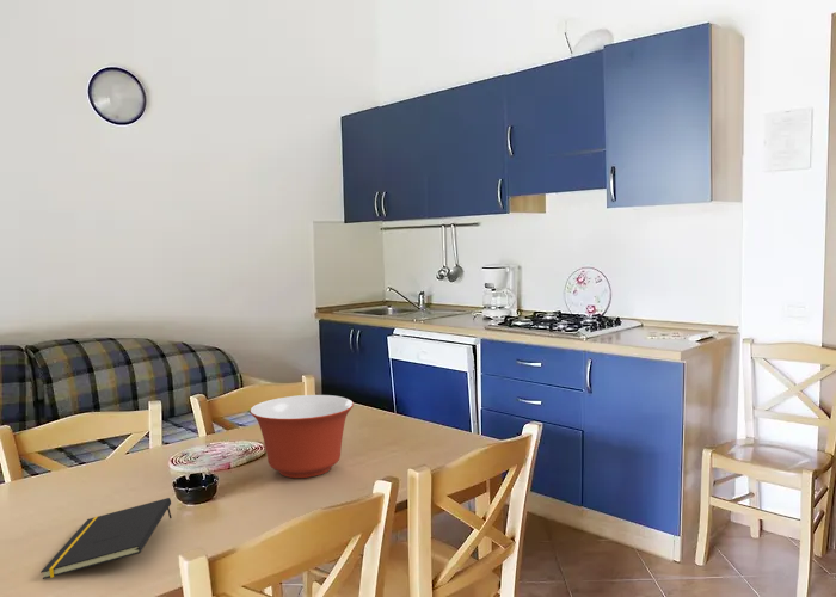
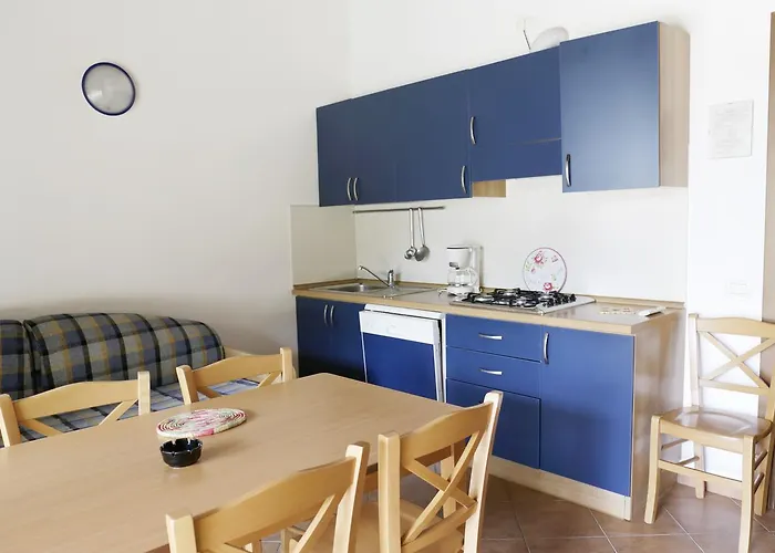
- mixing bowl [248,394,355,479]
- notepad [39,497,172,580]
